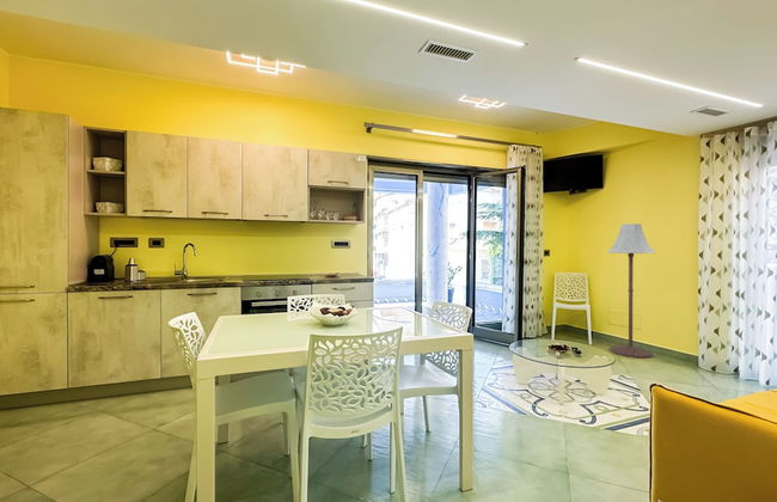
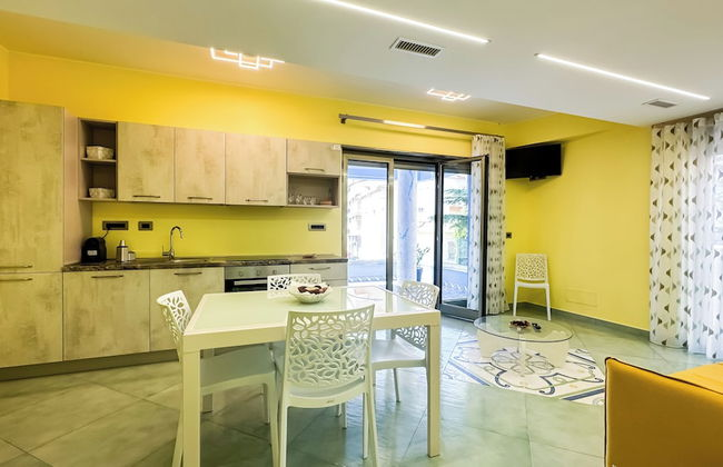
- floor lamp [606,222,656,360]
